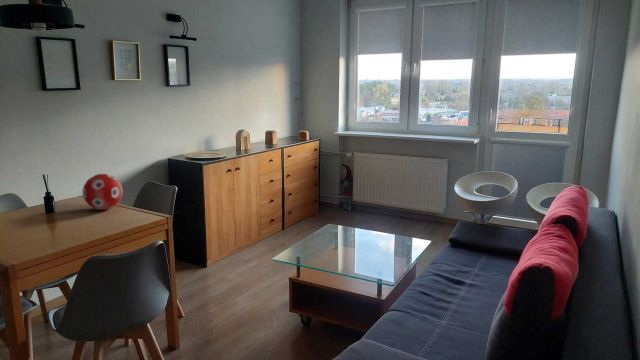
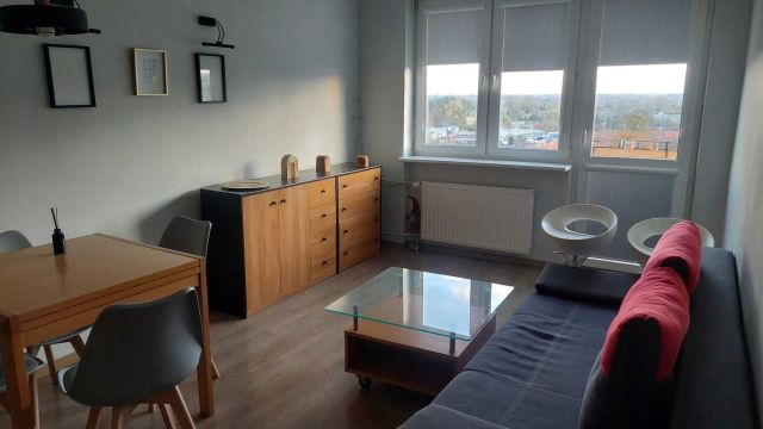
- decorative ball [82,173,124,211]
